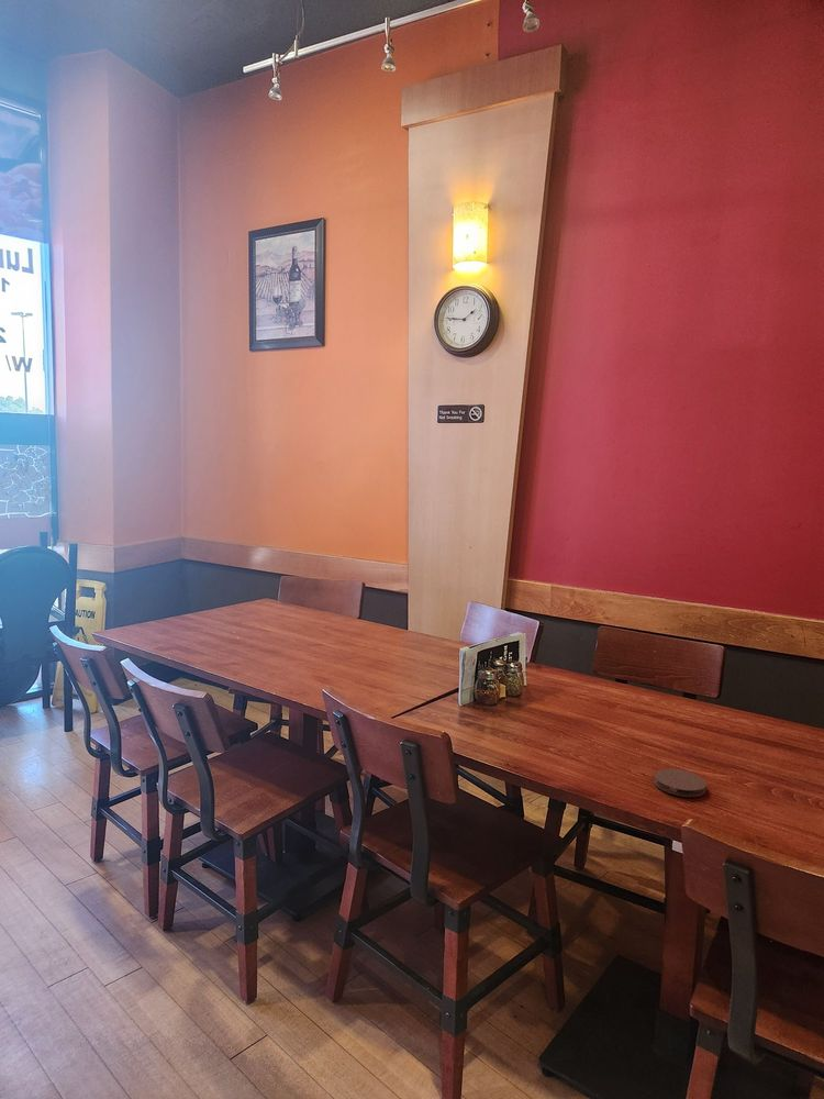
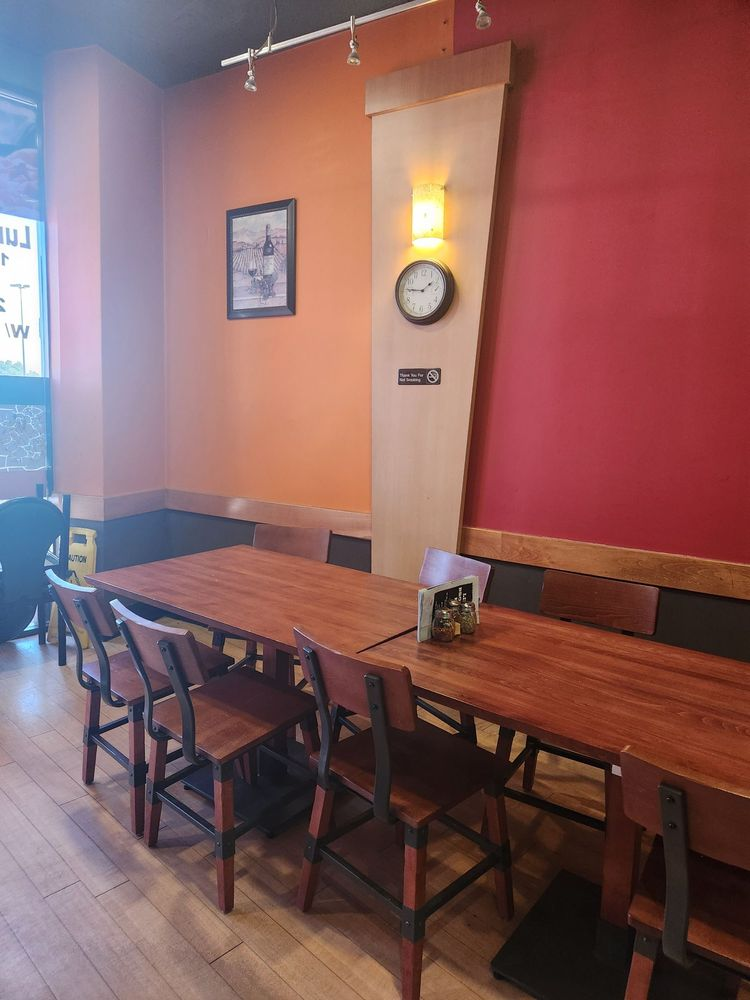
- coaster [654,767,708,798]
